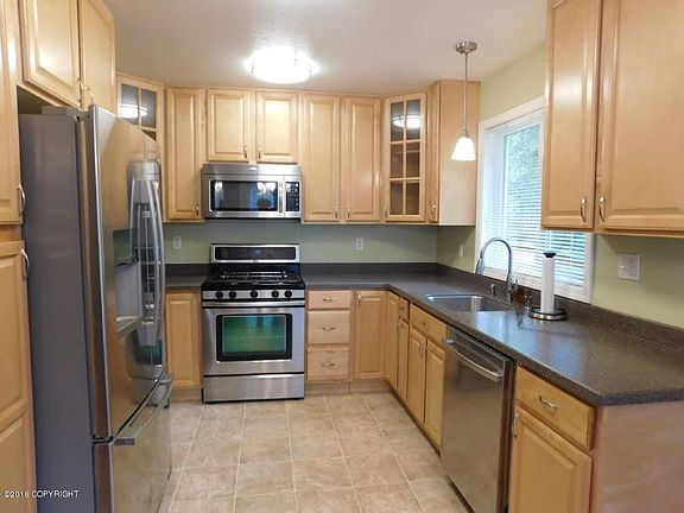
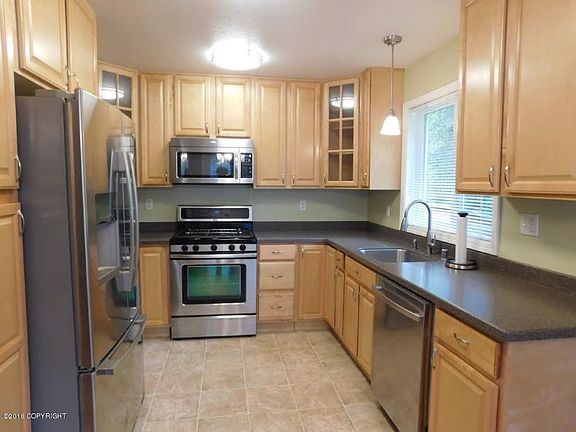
- utensil holder [509,281,533,329]
